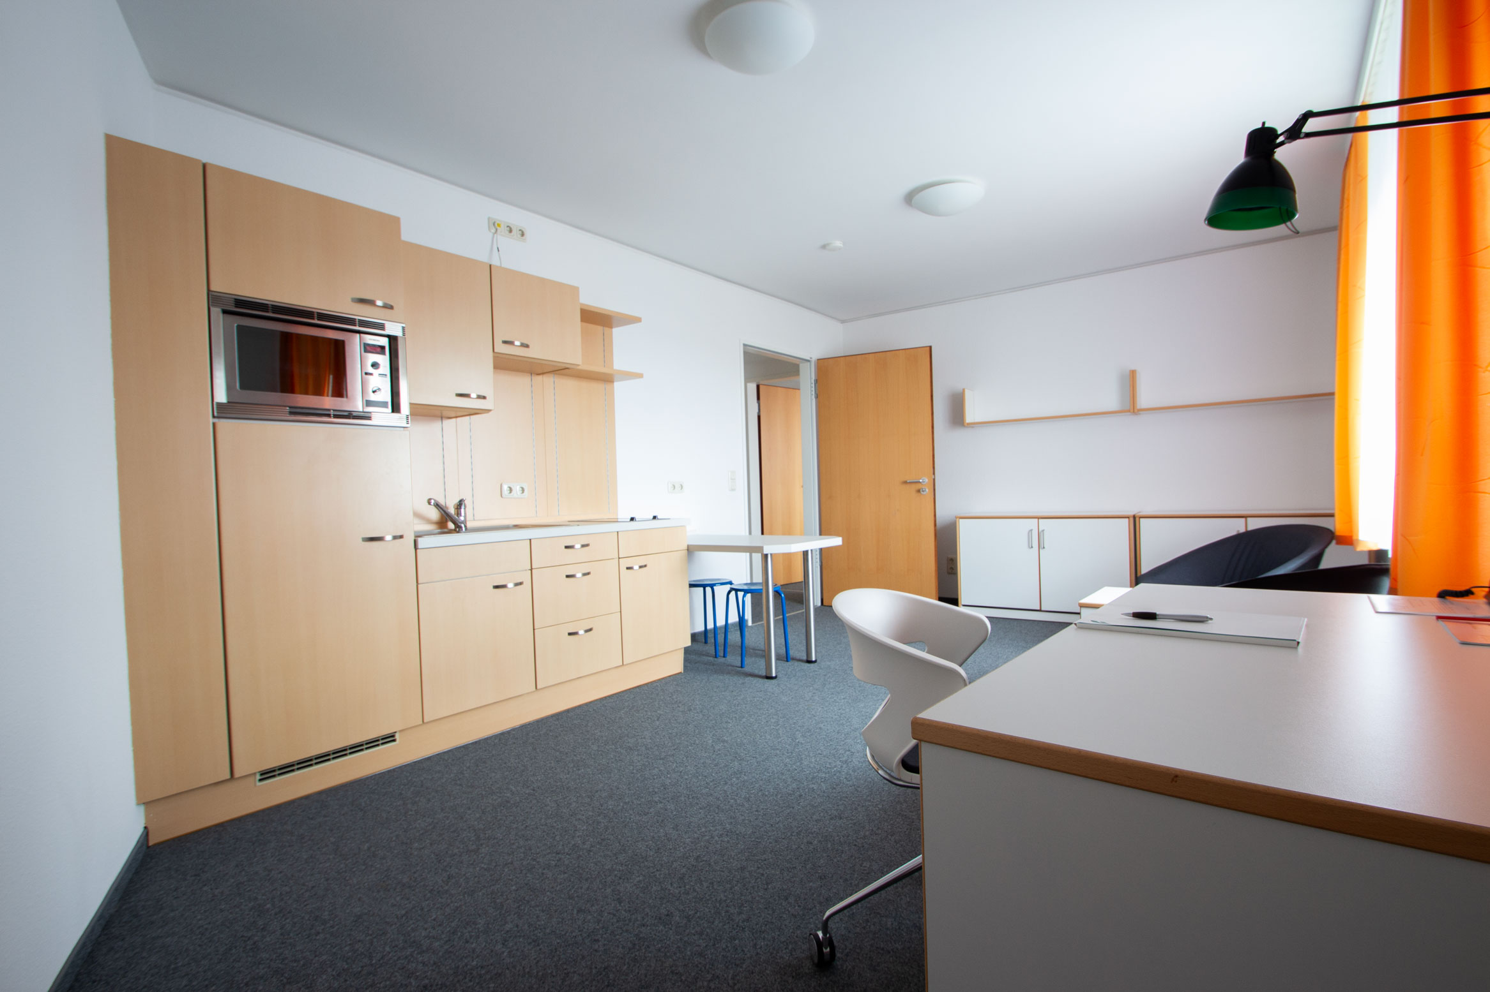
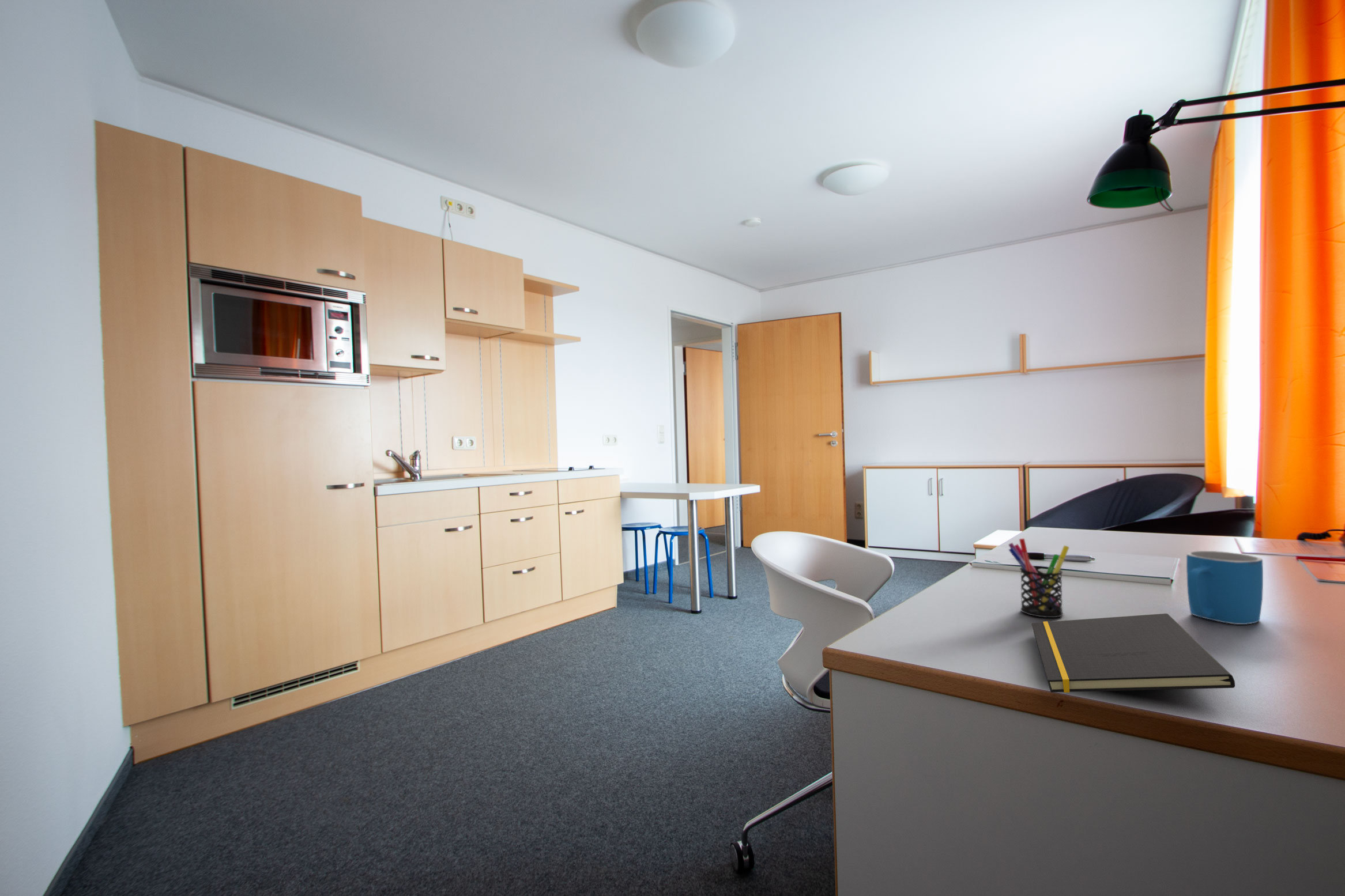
+ pen holder [1008,538,1069,618]
+ mug [1186,550,1264,625]
+ notepad [1031,613,1235,693]
